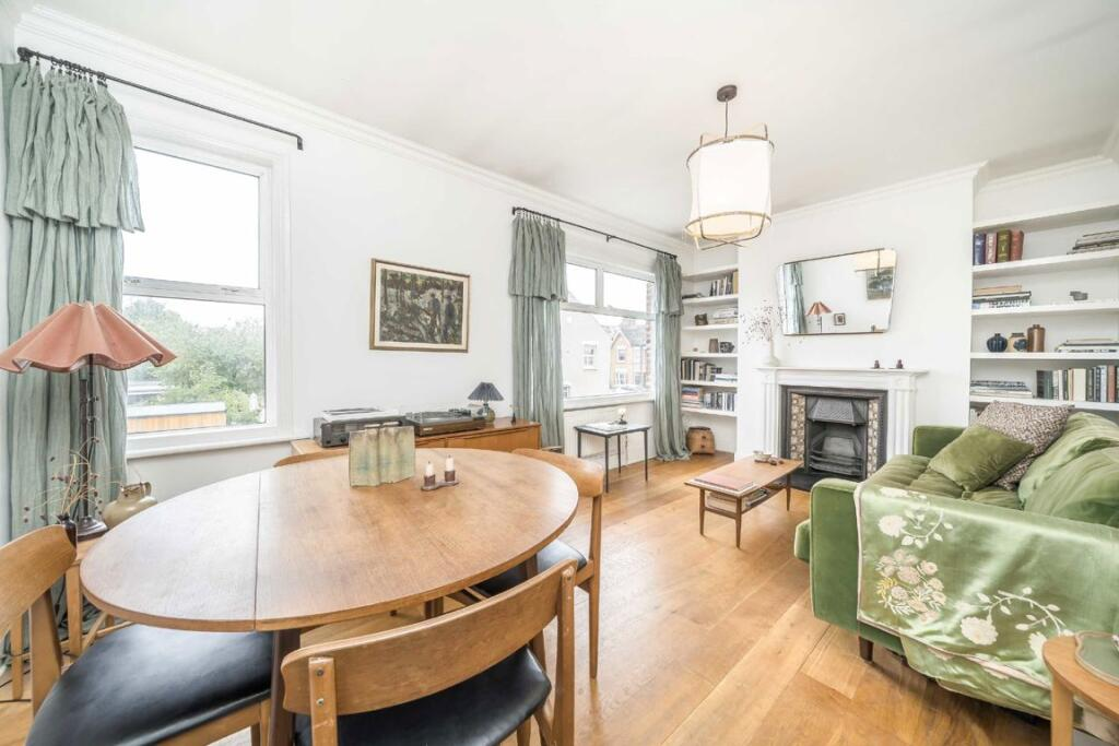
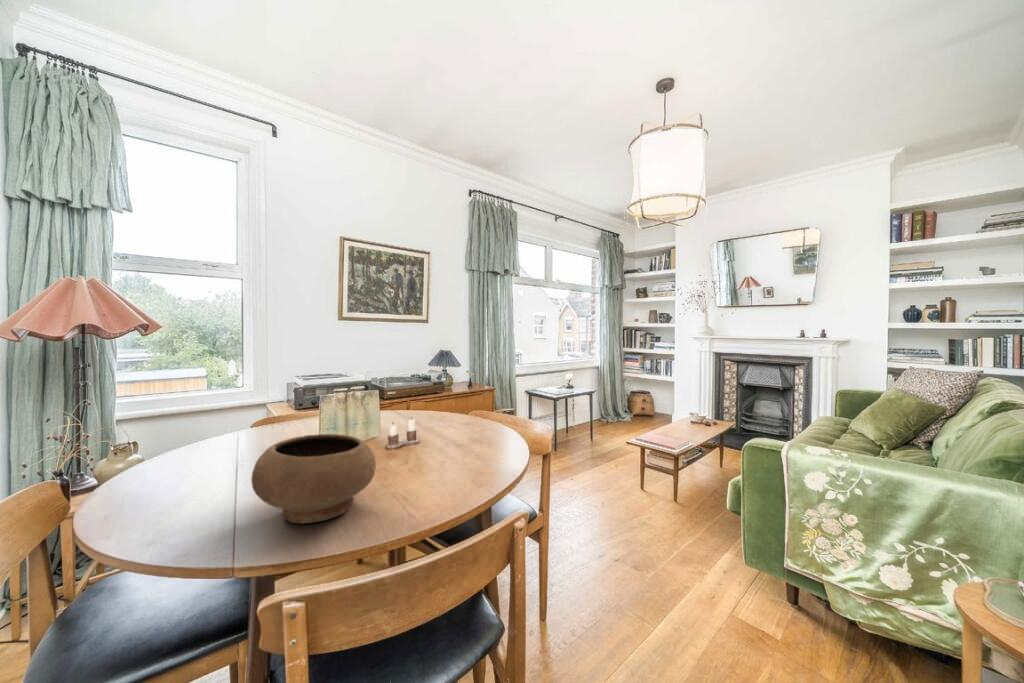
+ bowl [250,433,377,525]
